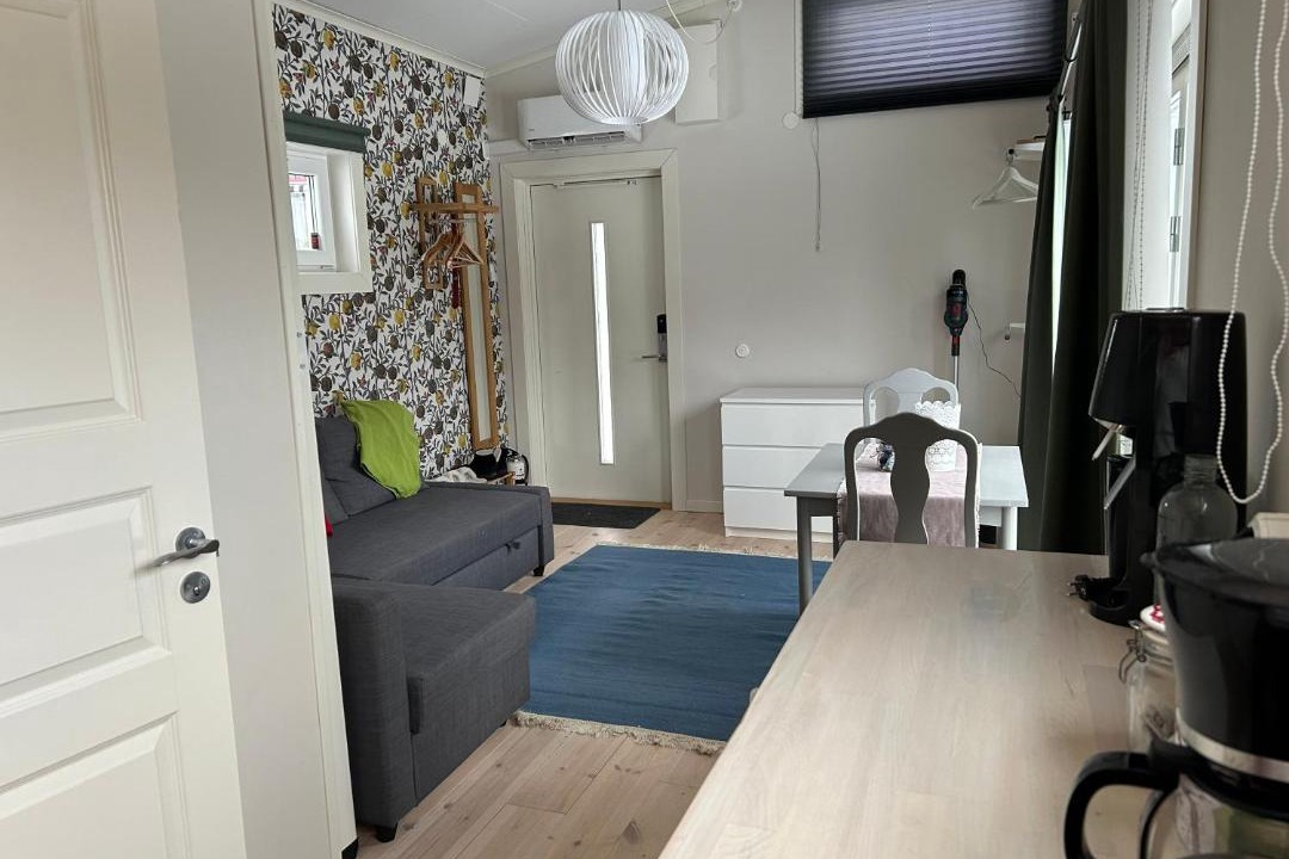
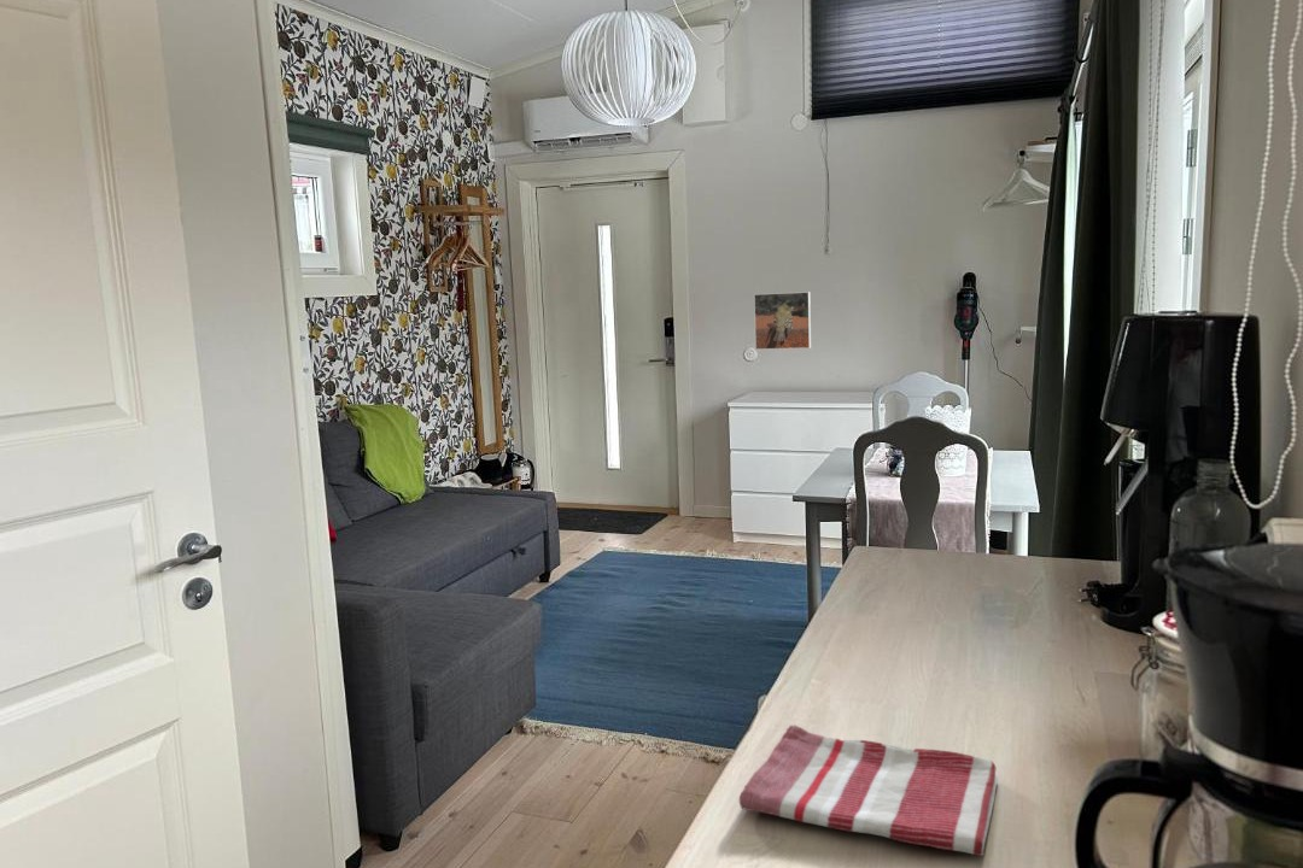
+ dish towel [738,725,999,857]
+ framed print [753,291,812,351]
